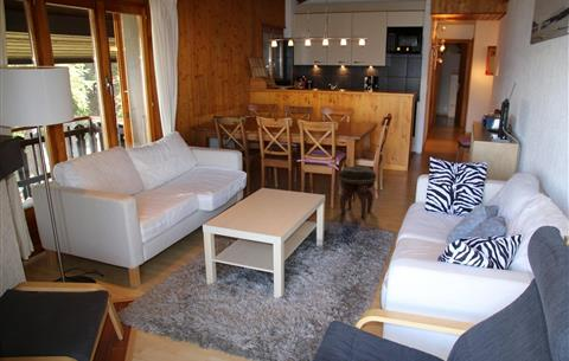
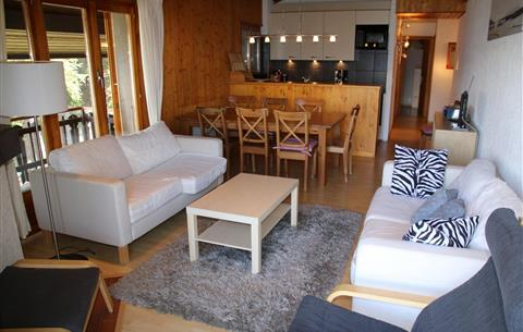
- footstool [338,166,377,218]
